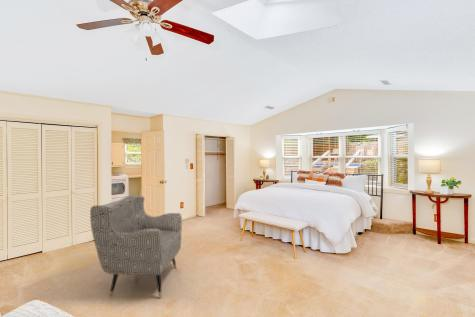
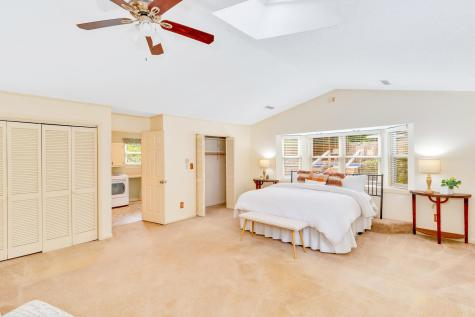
- armchair [89,194,183,298]
